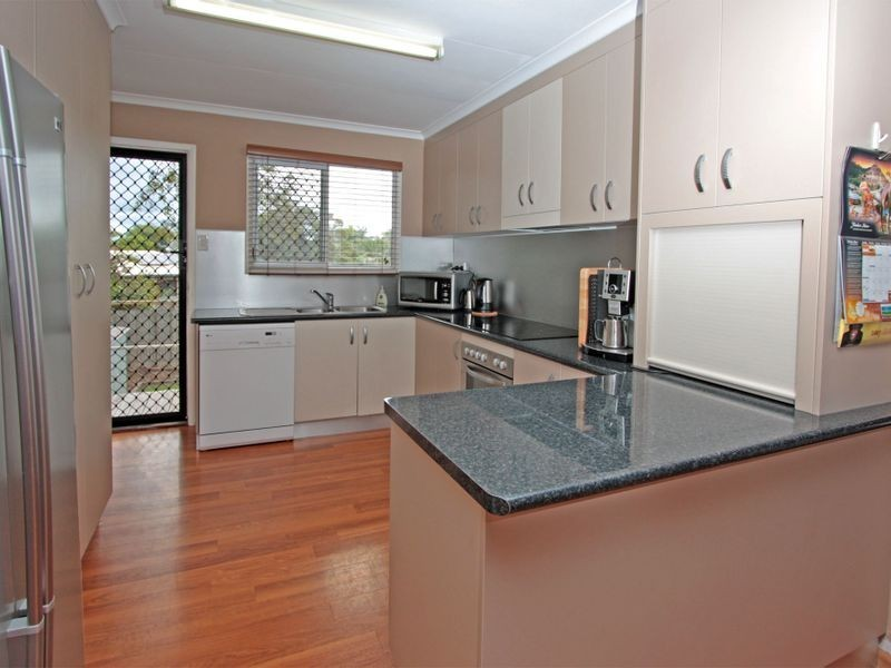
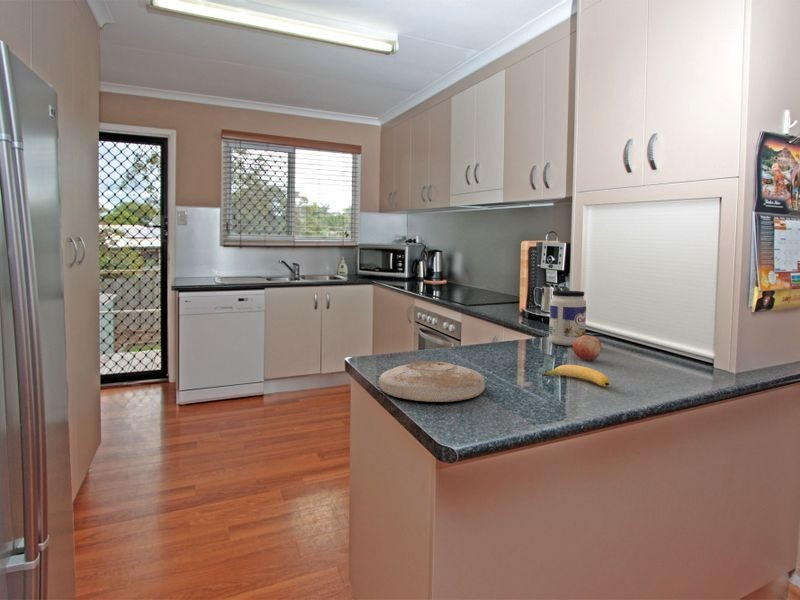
+ fruit [572,334,603,361]
+ plate [378,360,486,403]
+ banana [542,364,611,388]
+ jar [548,290,587,347]
